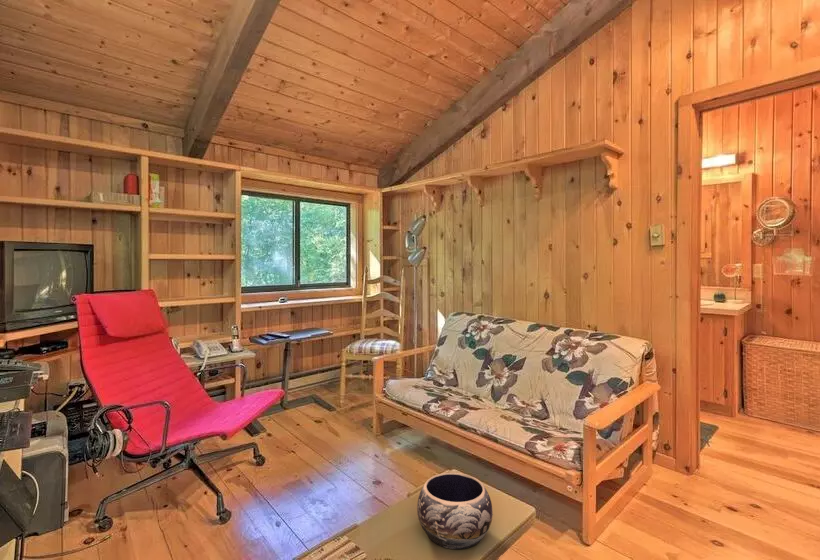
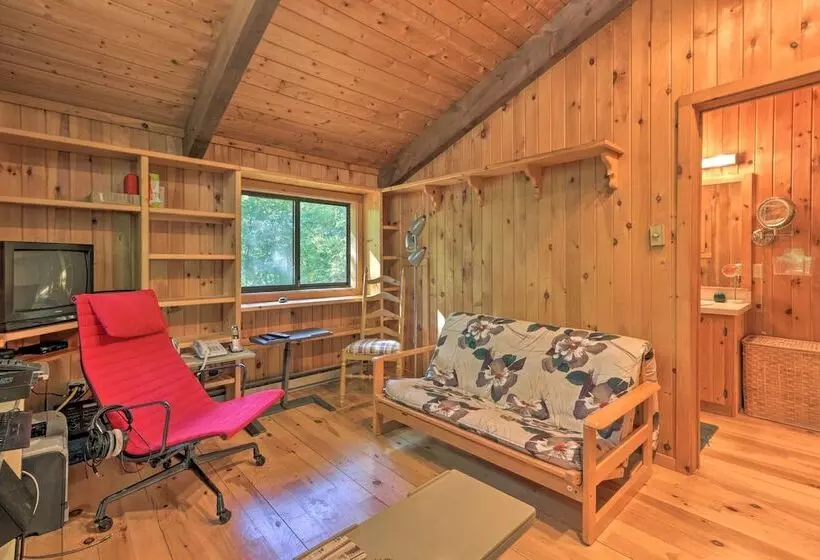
- decorative bowl [416,472,494,550]
